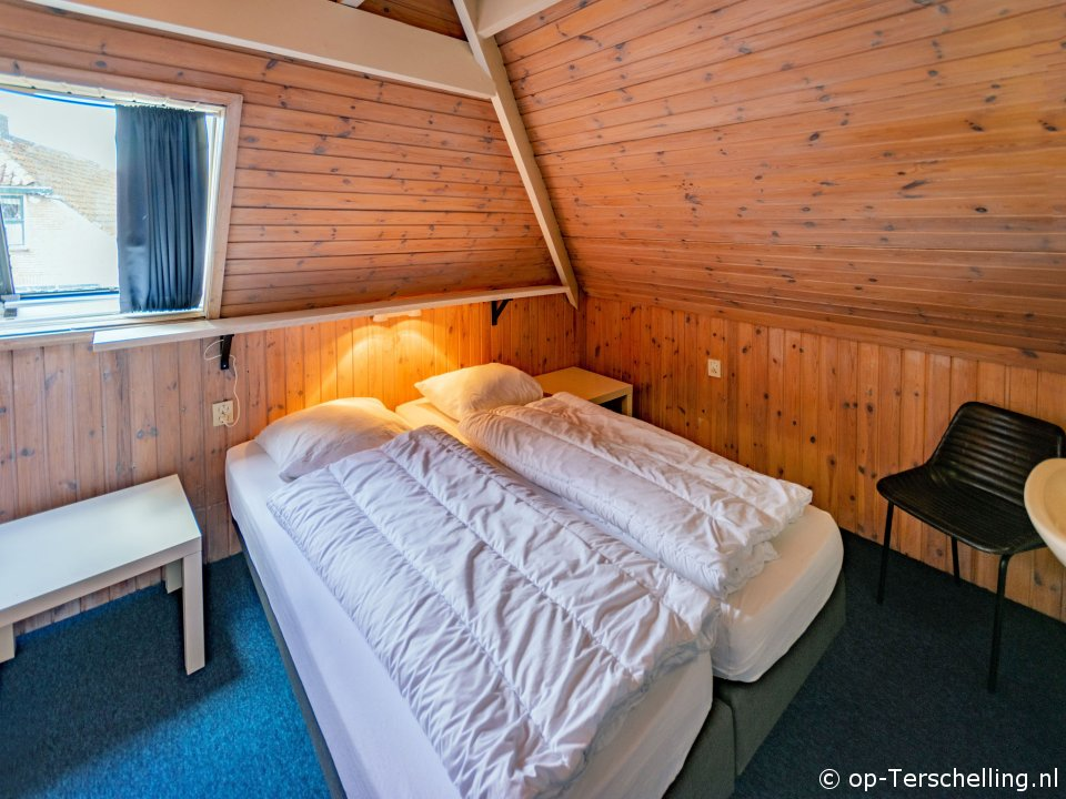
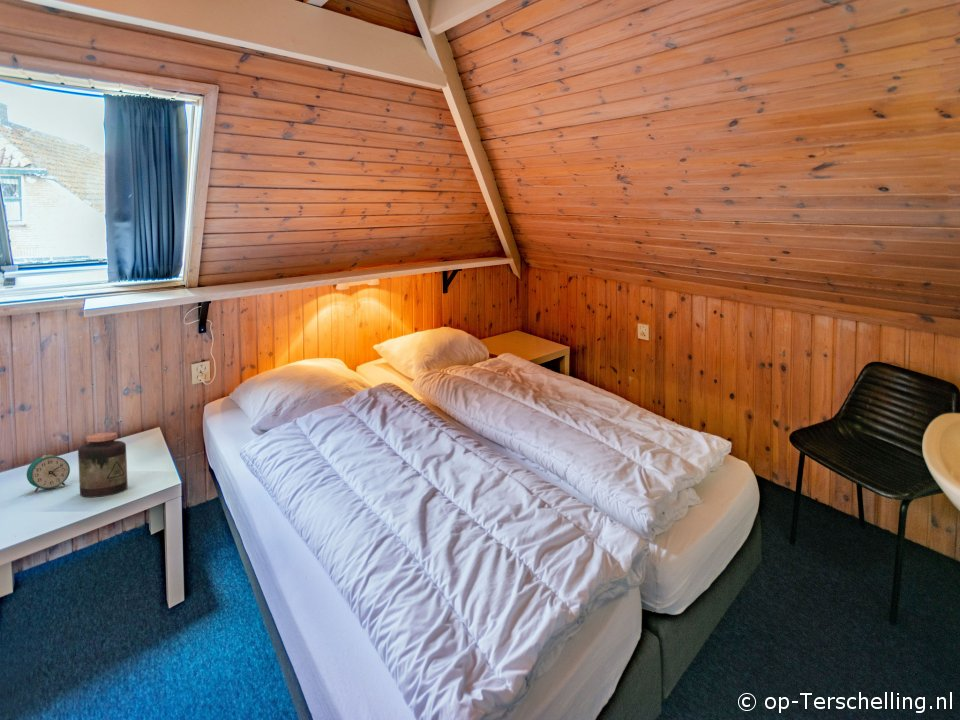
+ jar [77,431,129,499]
+ alarm clock [26,453,71,493]
